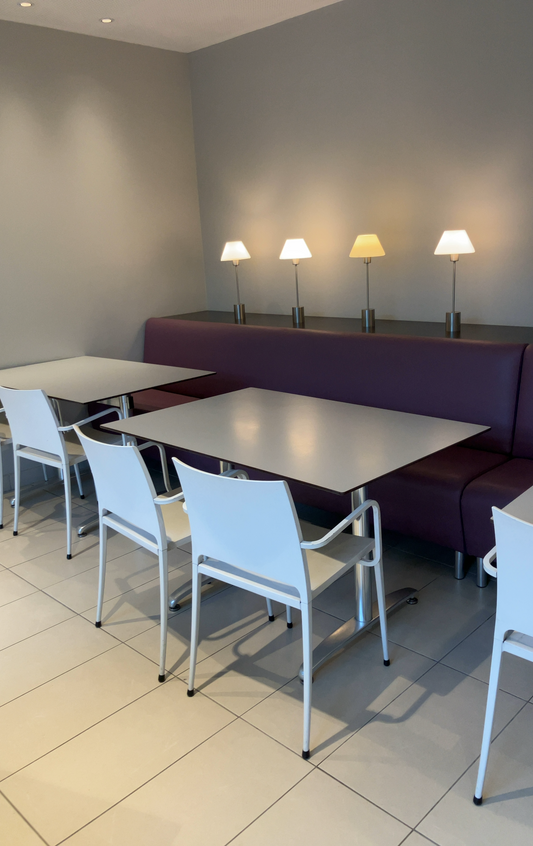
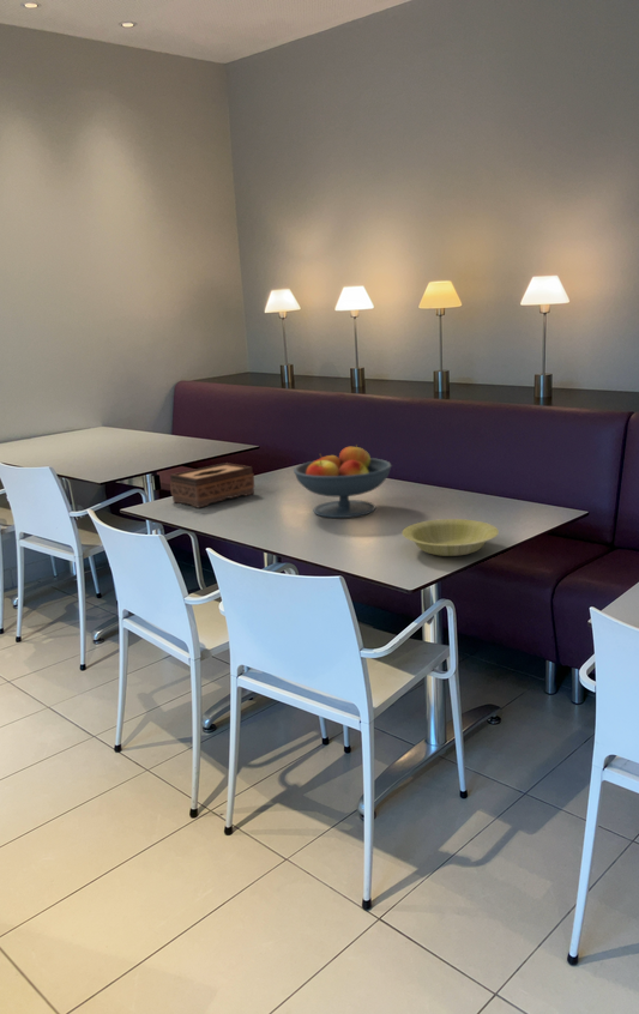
+ bowl [400,518,500,557]
+ tissue box [169,461,255,509]
+ fruit bowl [293,443,393,519]
